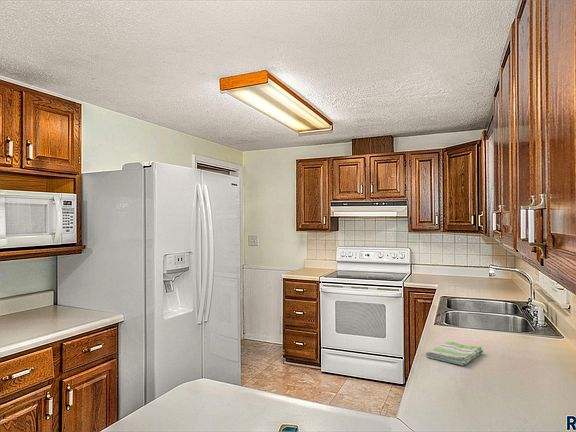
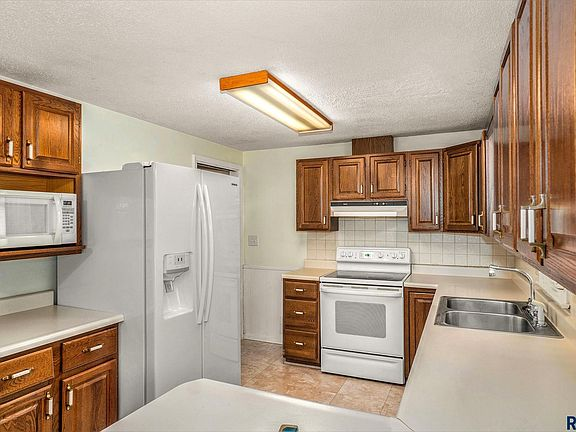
- dish towel [425,341,484,367]
